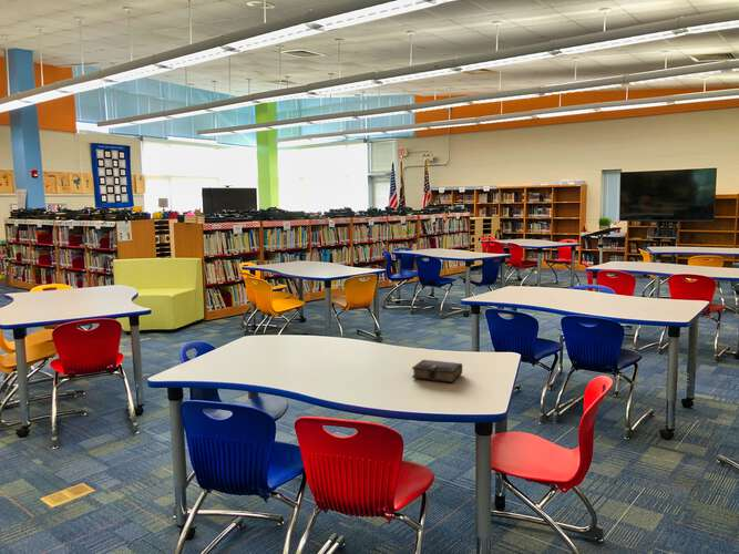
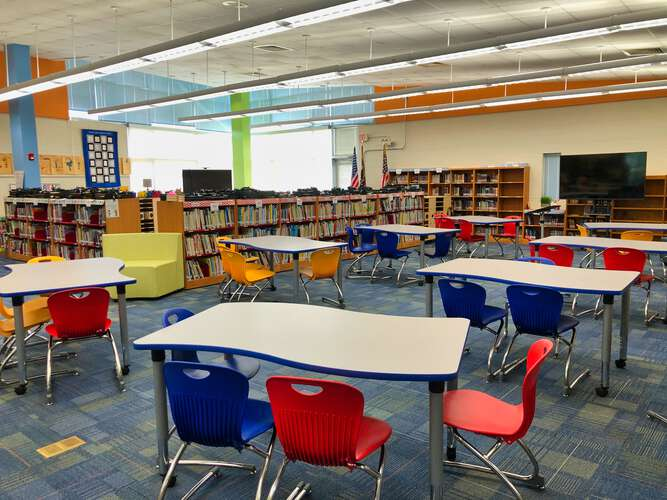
- book [411,359,463,383]
